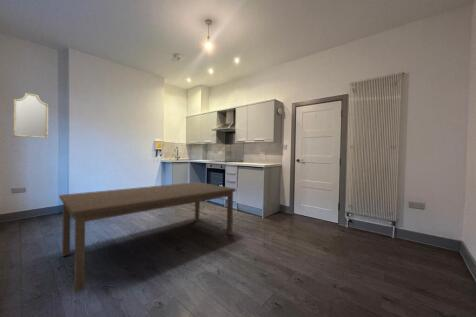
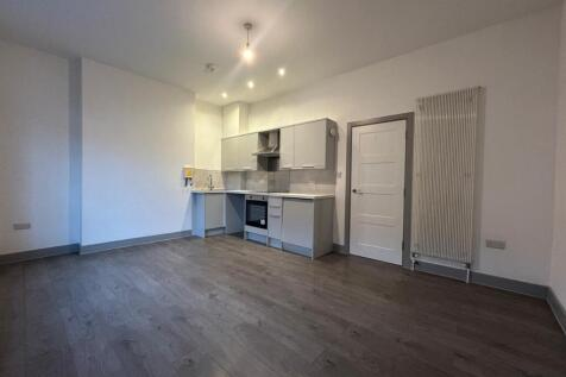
- home mirror [13,92,49,139]
- dining table [58,181,237,293]
